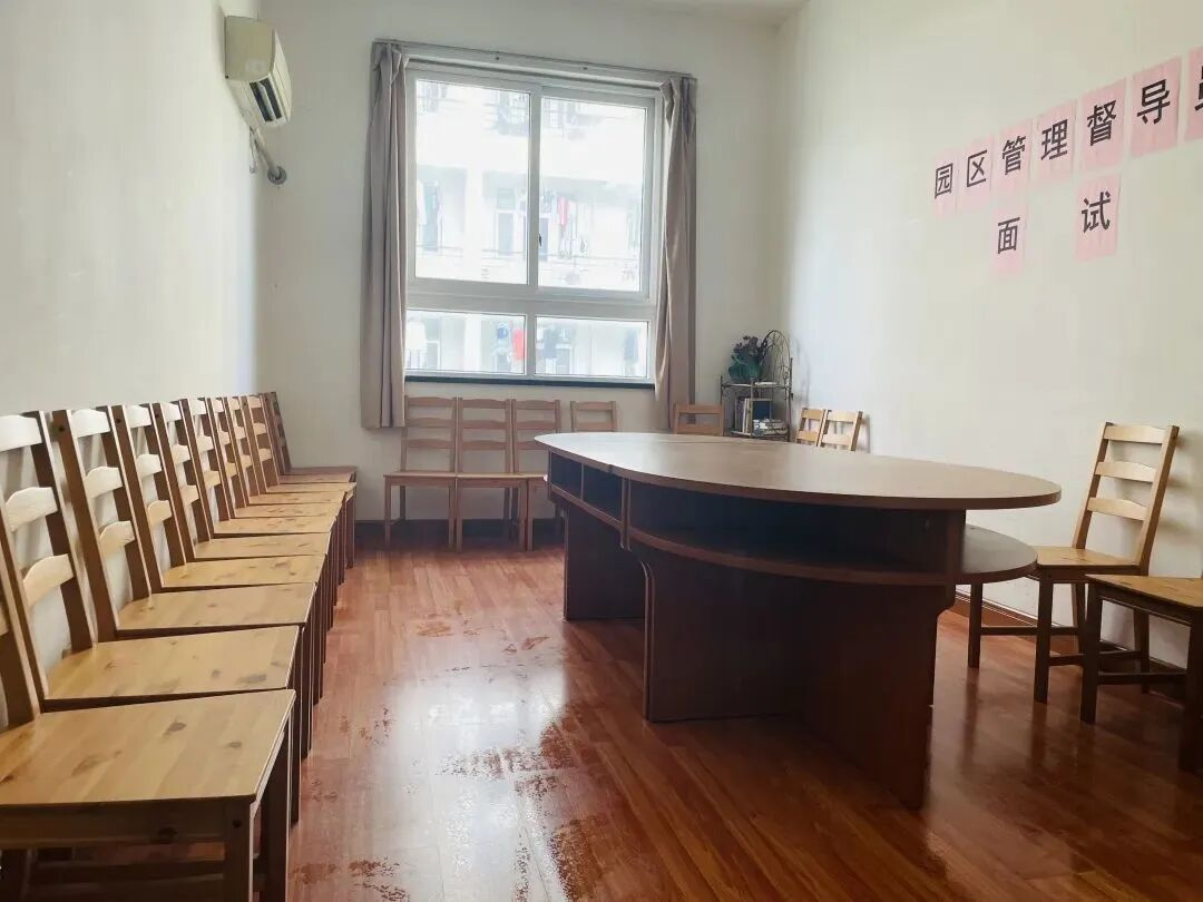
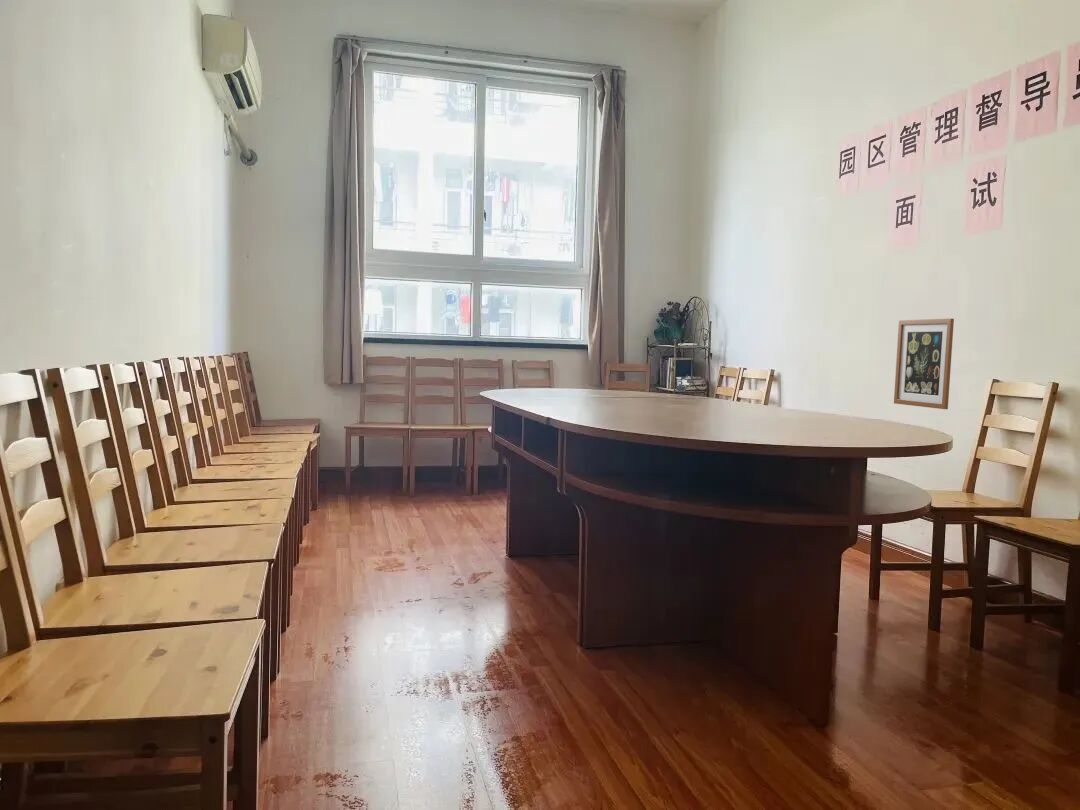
+ wall art [893,318,955,410]
